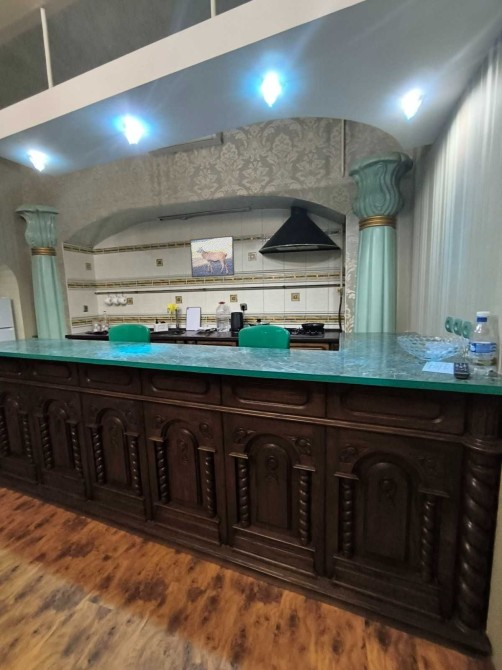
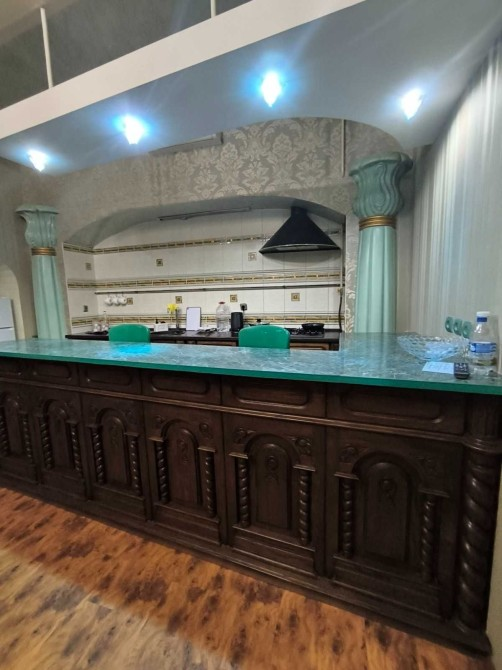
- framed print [189,235,235,278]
